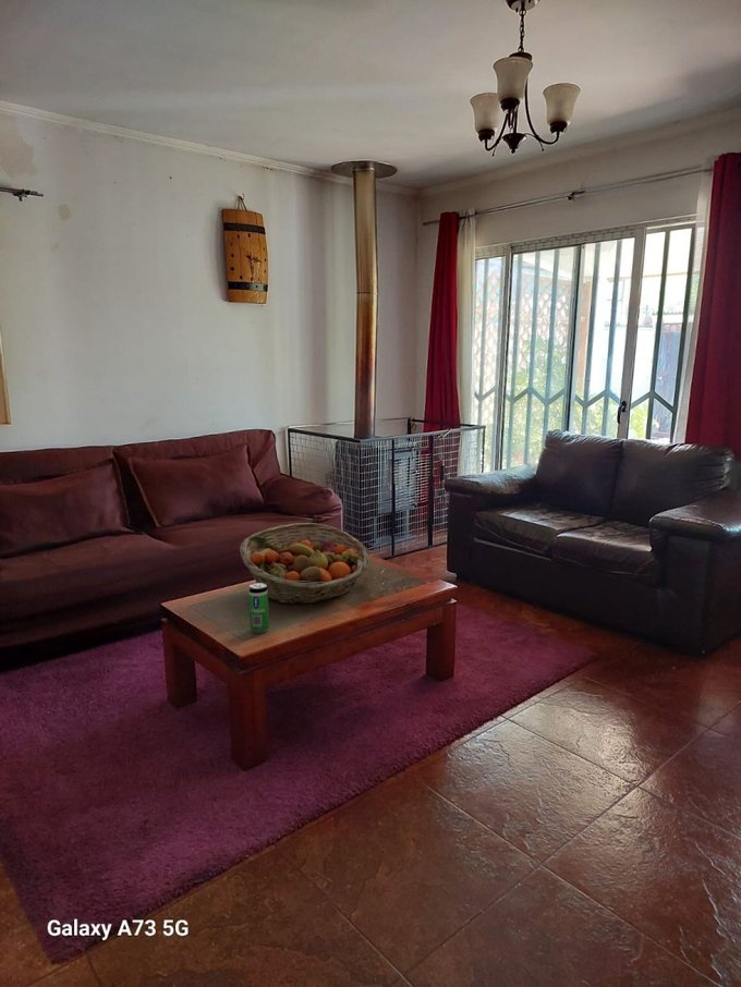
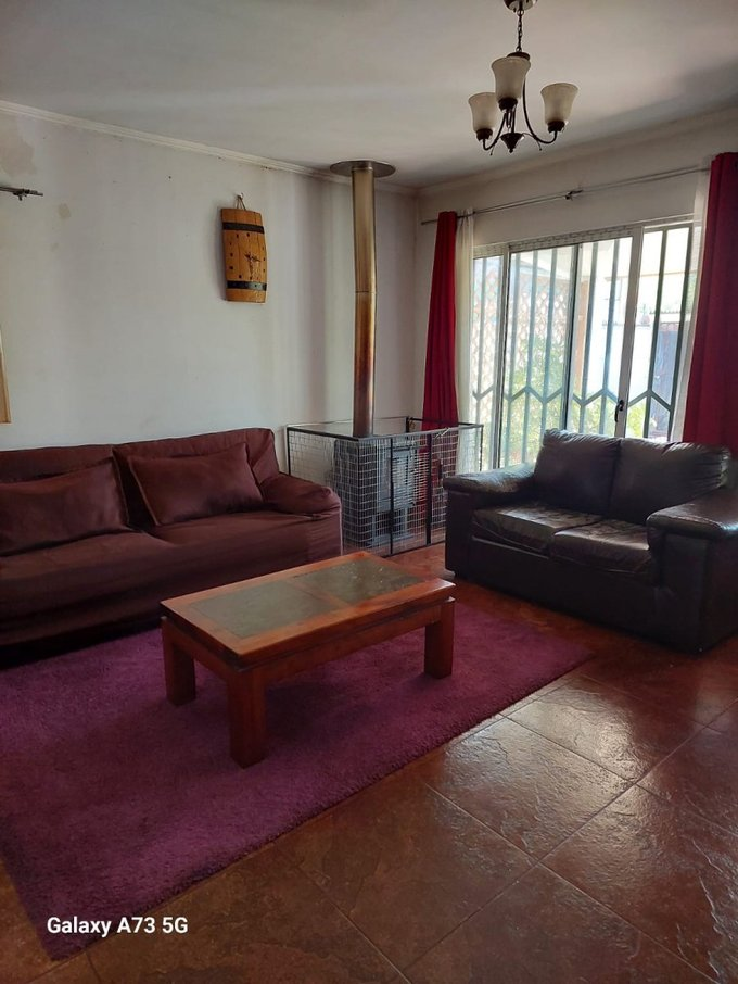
- fruit basket [239,522,372,606]
- beverage can [247,582,270,634]
